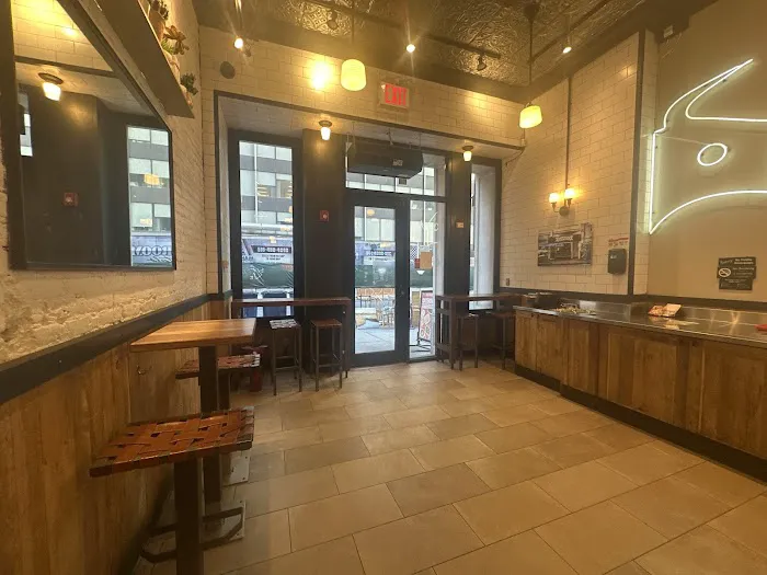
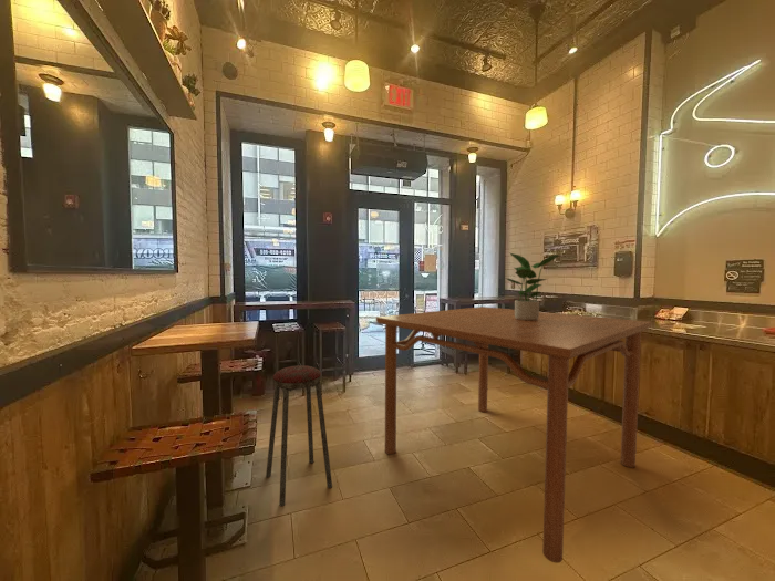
+ music stool [265,364,333,507]
+ dining table [375,305,652,564]
+ potted plant [506,252,560,321]
